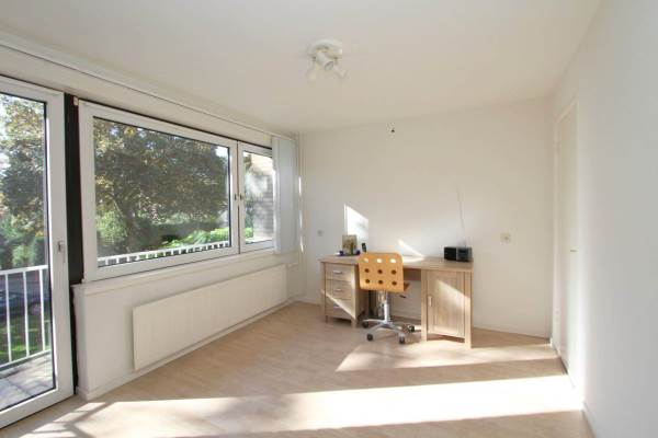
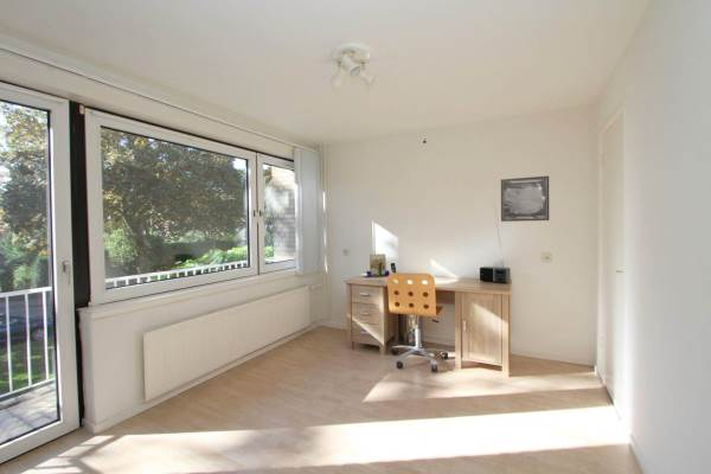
+ wall art [500,175,550,223]
